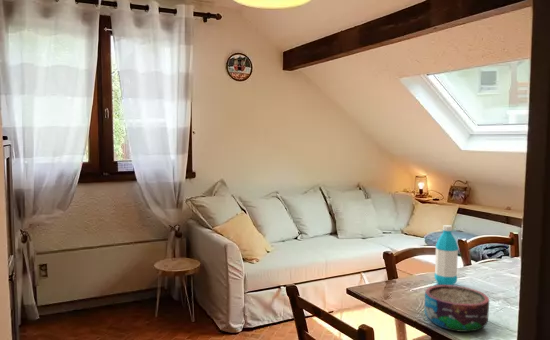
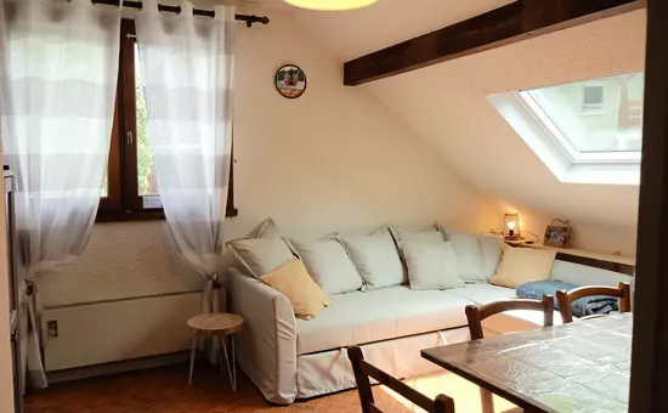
- water bottle [433,224,459,285]
- bowl [423,284,490,333]
